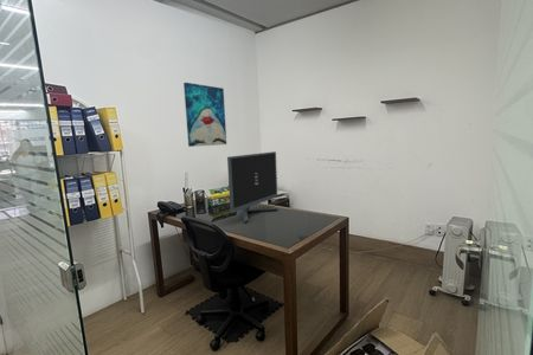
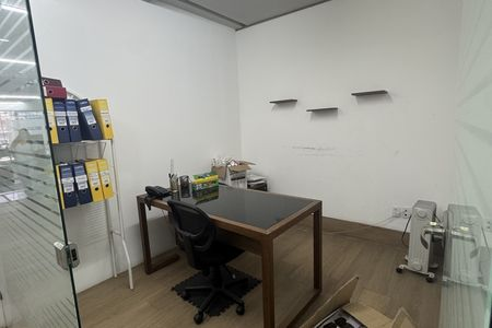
- wall art [182,82,227,148]
- monitor [226,150,280,224]
